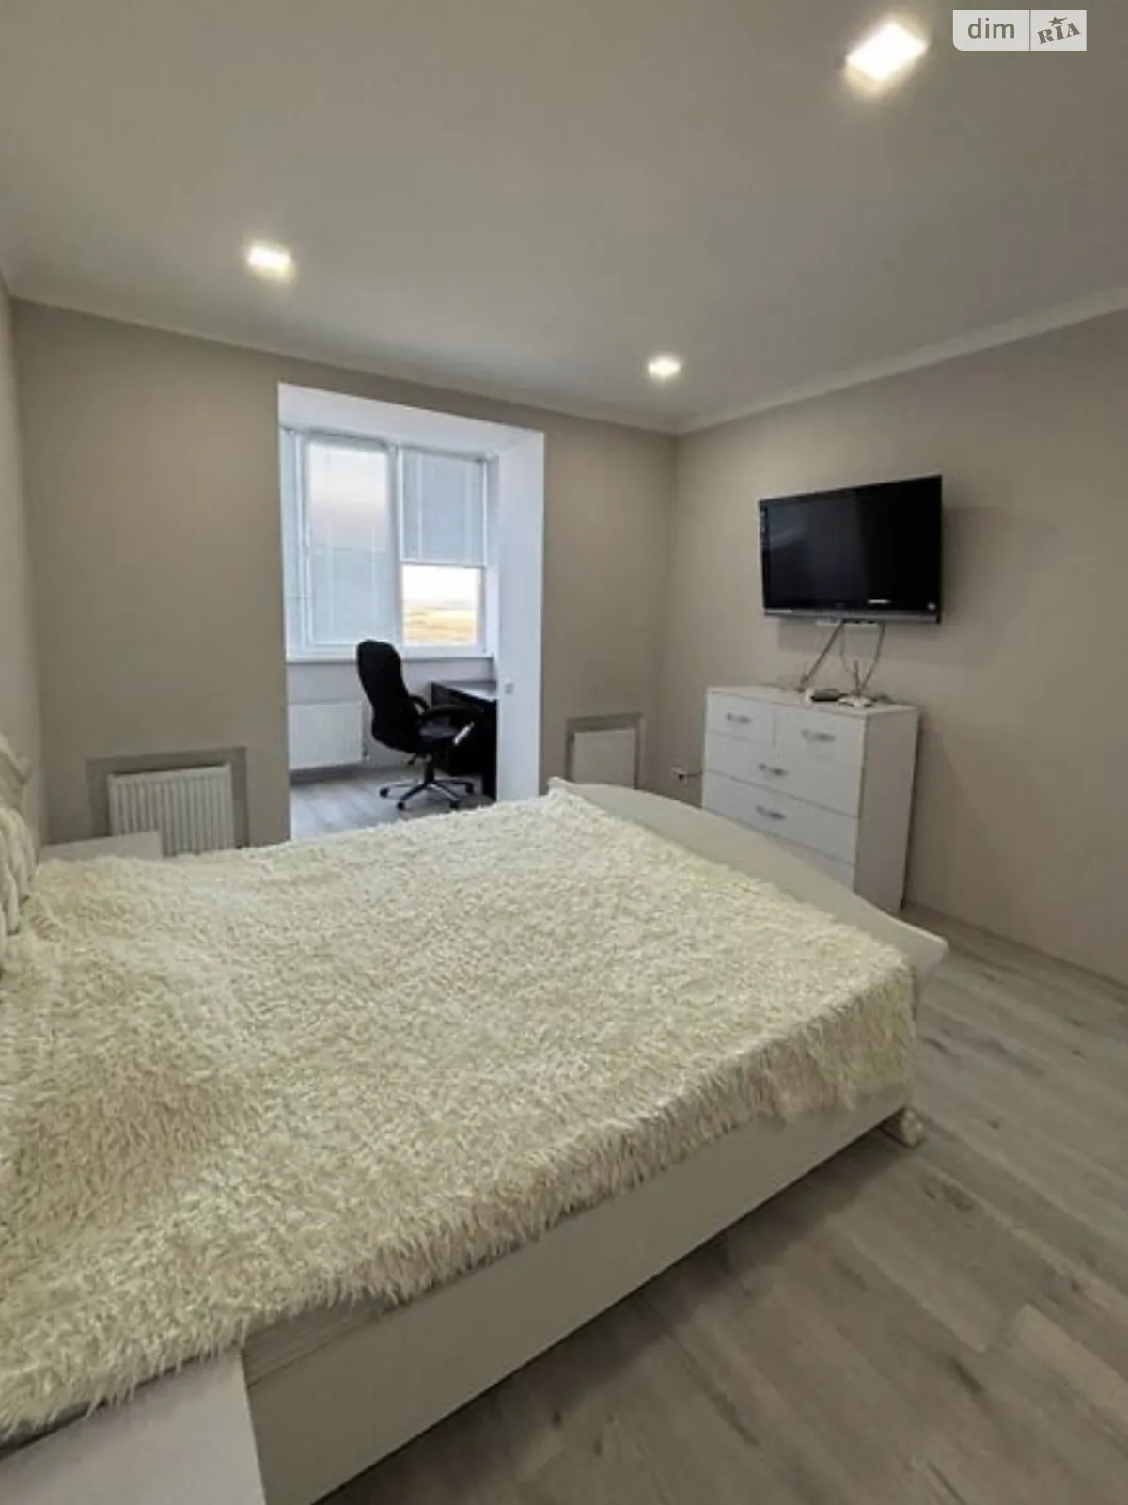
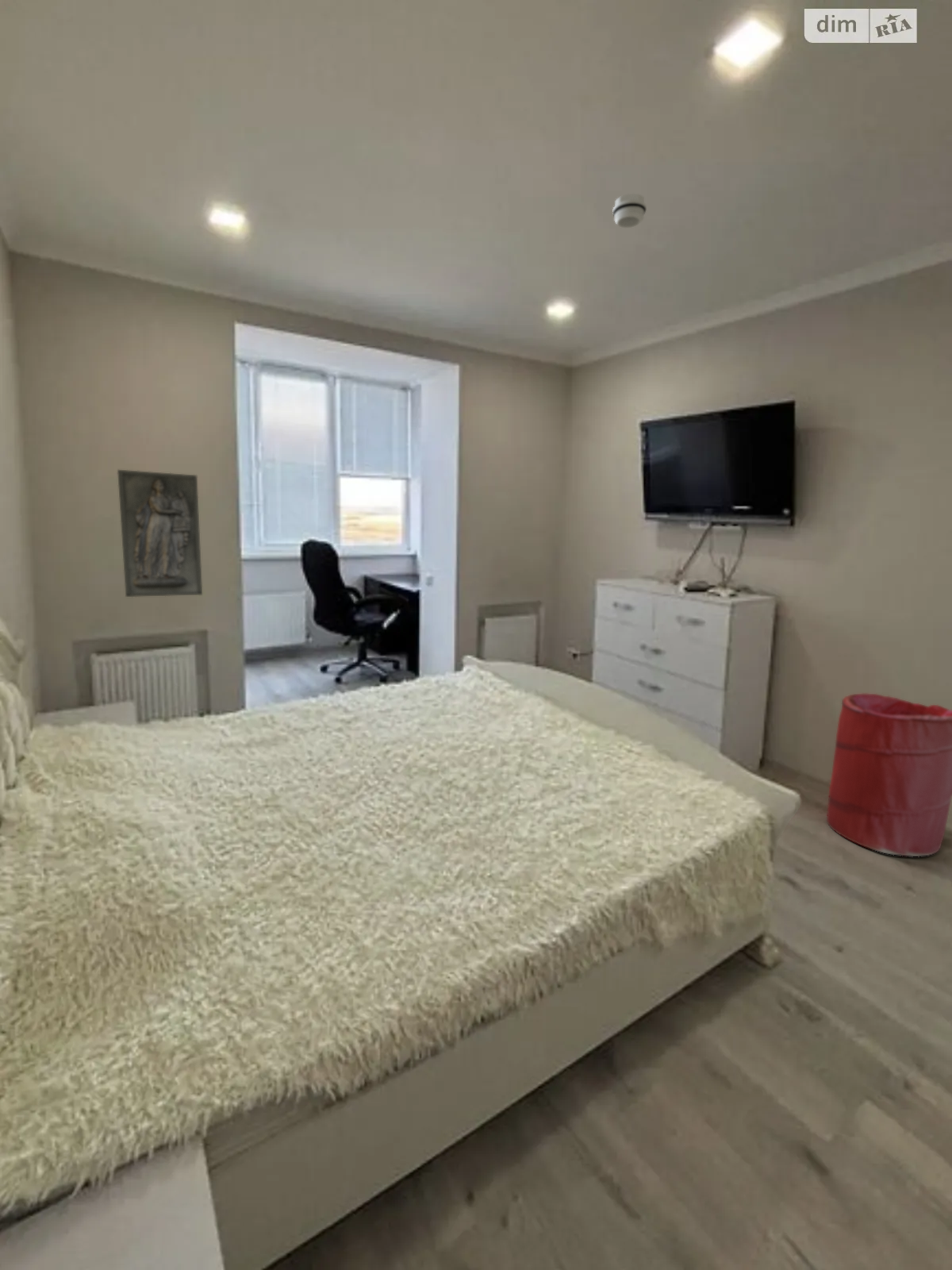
+ relief panel [117,469,203,598]
+ smoke detector [612,193,647,229]
+ laundry hamper [826,693,952,857]
